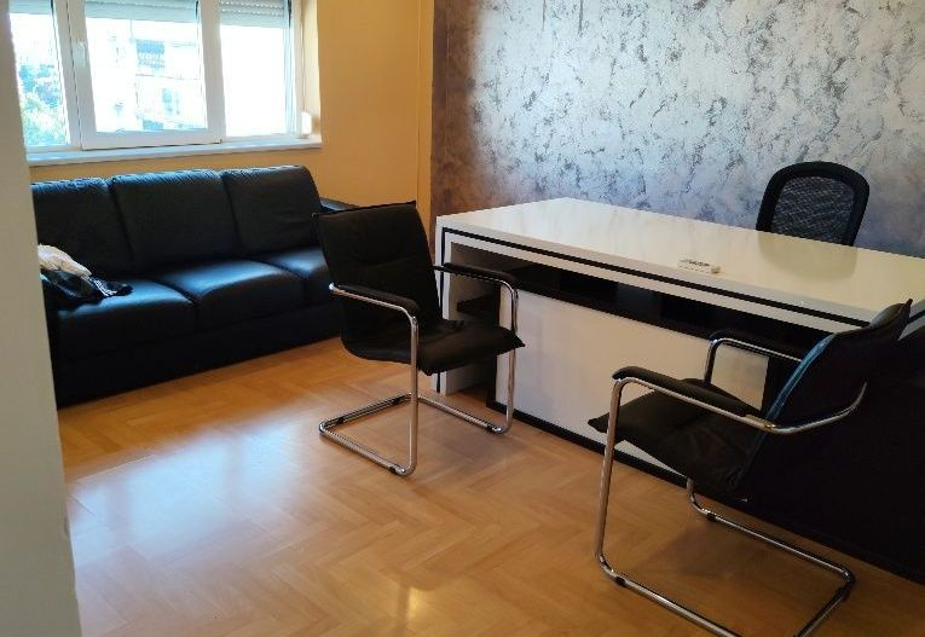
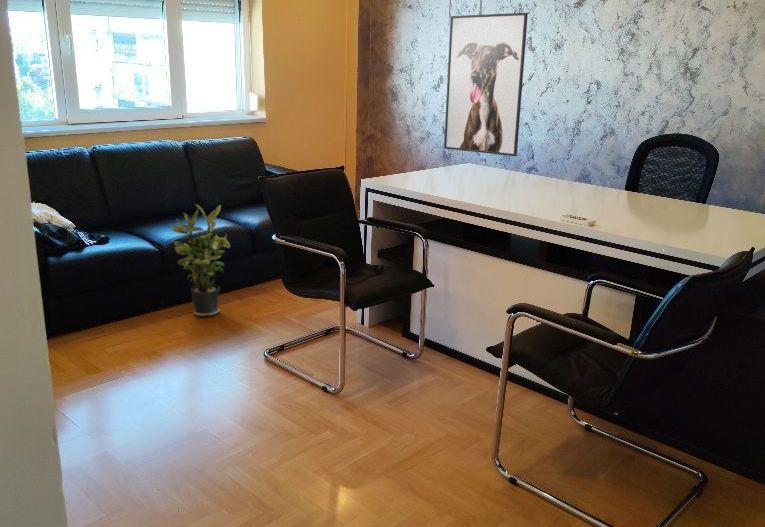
+ potted plant [169,203,231,318]
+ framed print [443,12,529,157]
